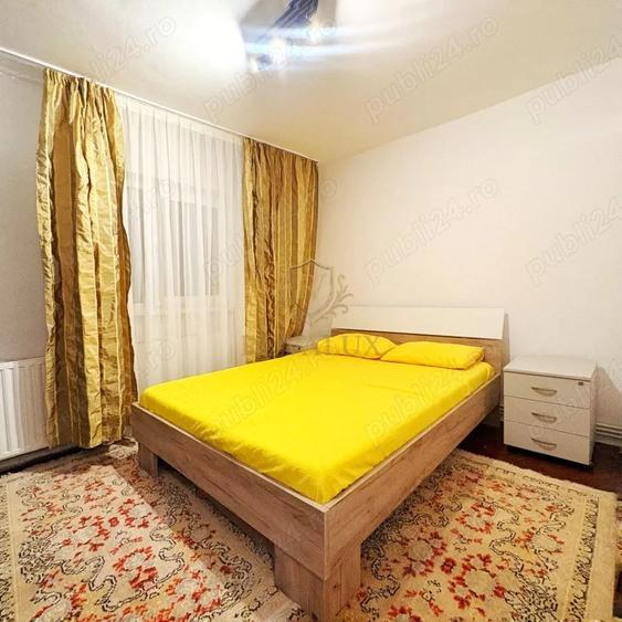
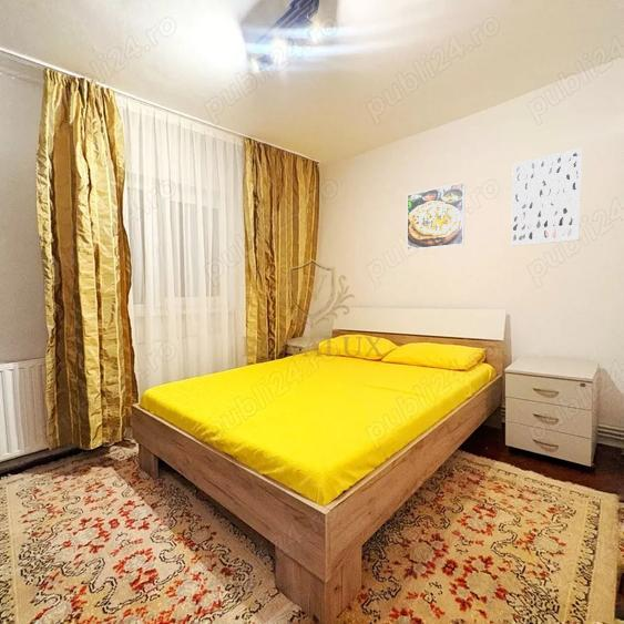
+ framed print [406,181,467,252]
+ wall art [510,147,583,247]
